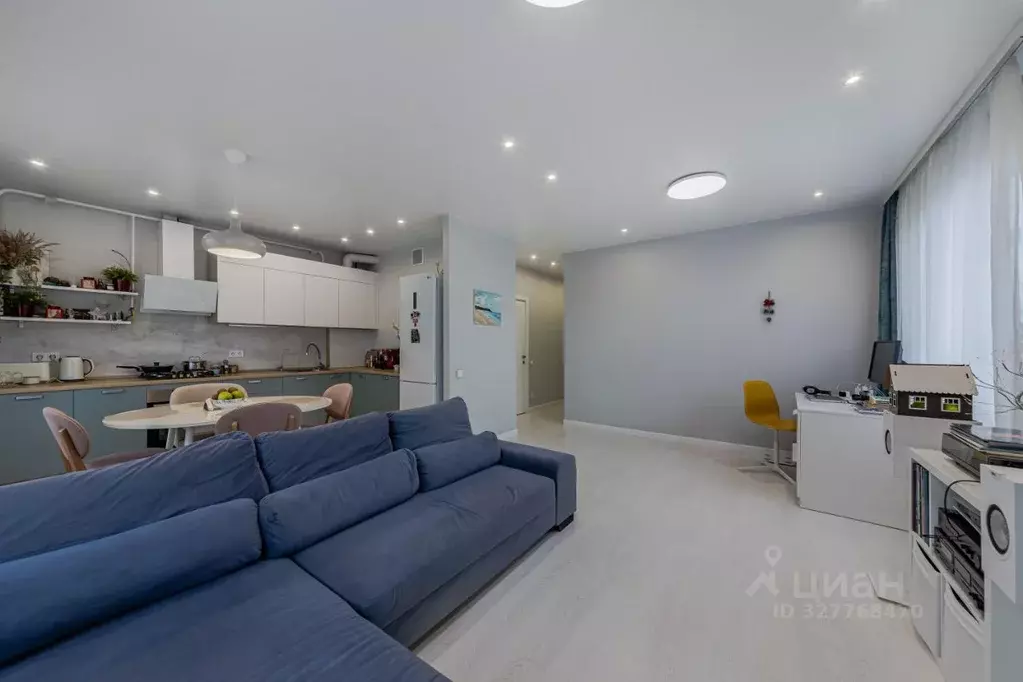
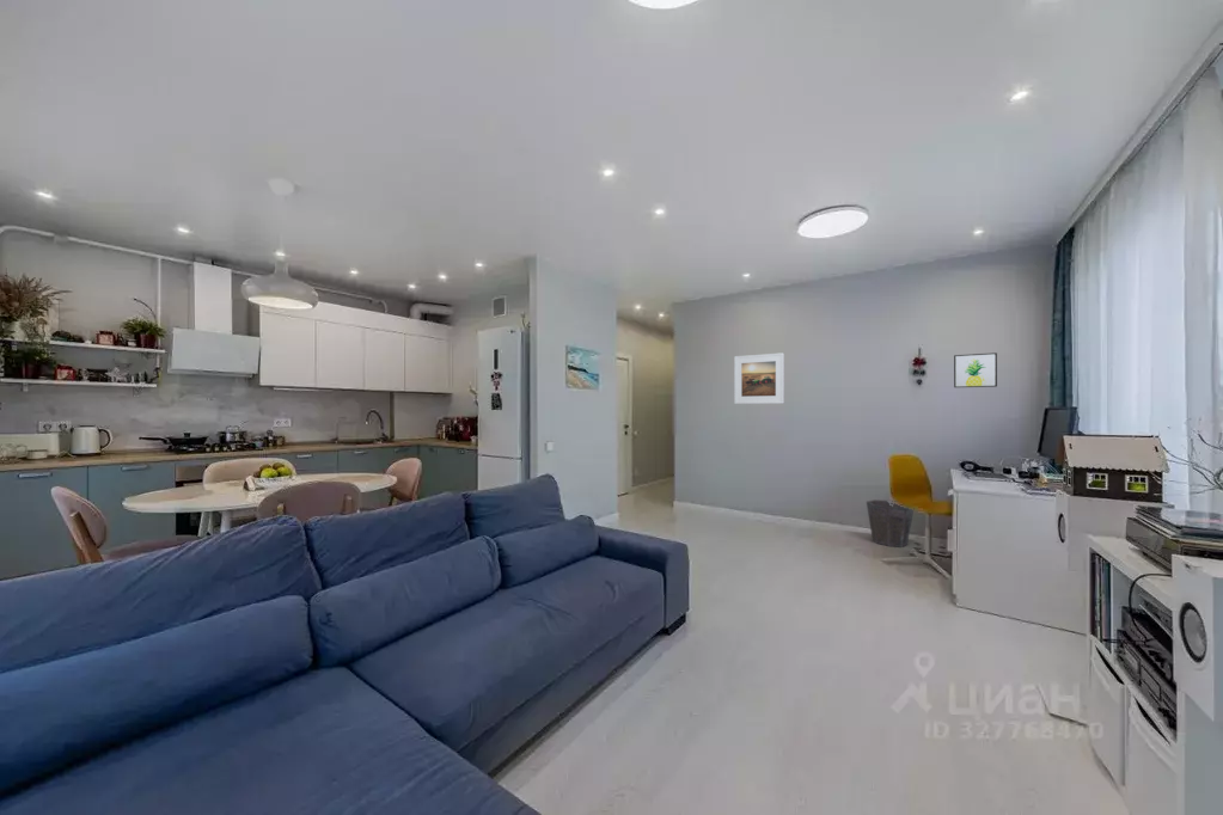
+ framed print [733,351,785,405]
+ wall art [953,351,998,388]
+ waste bin [866,498,915,549]
